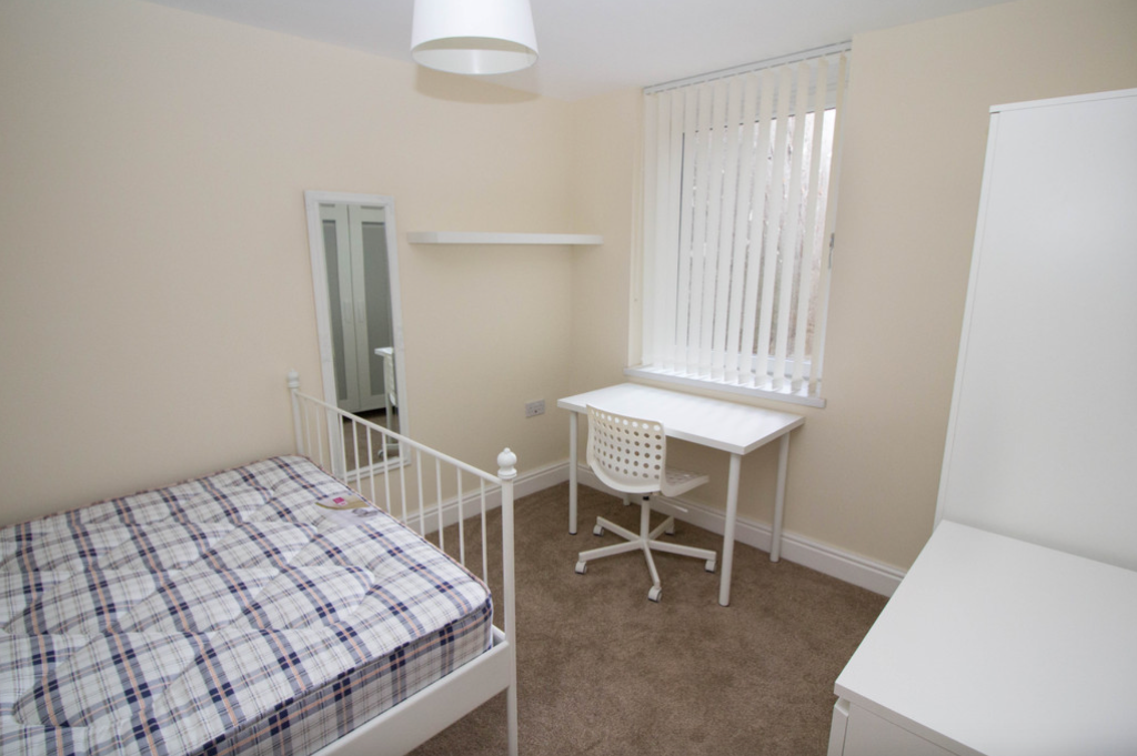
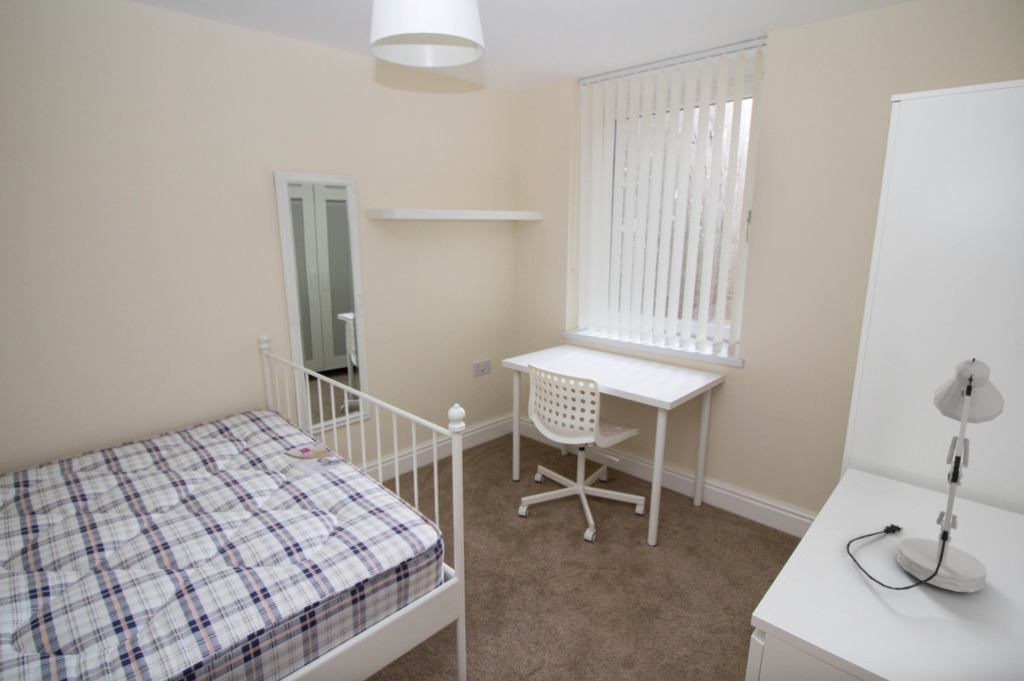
+ desk lamp [846,357,1005,594]
